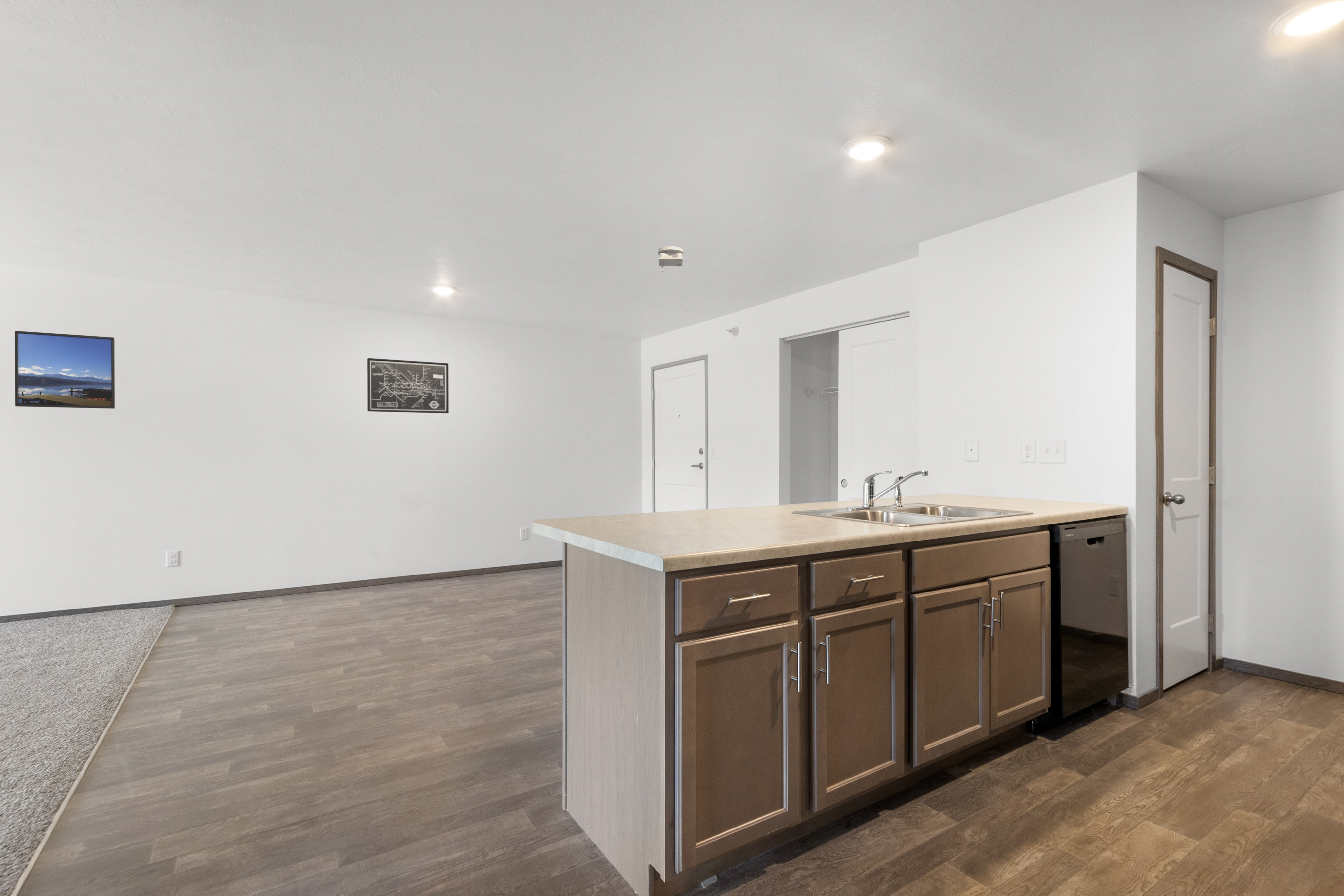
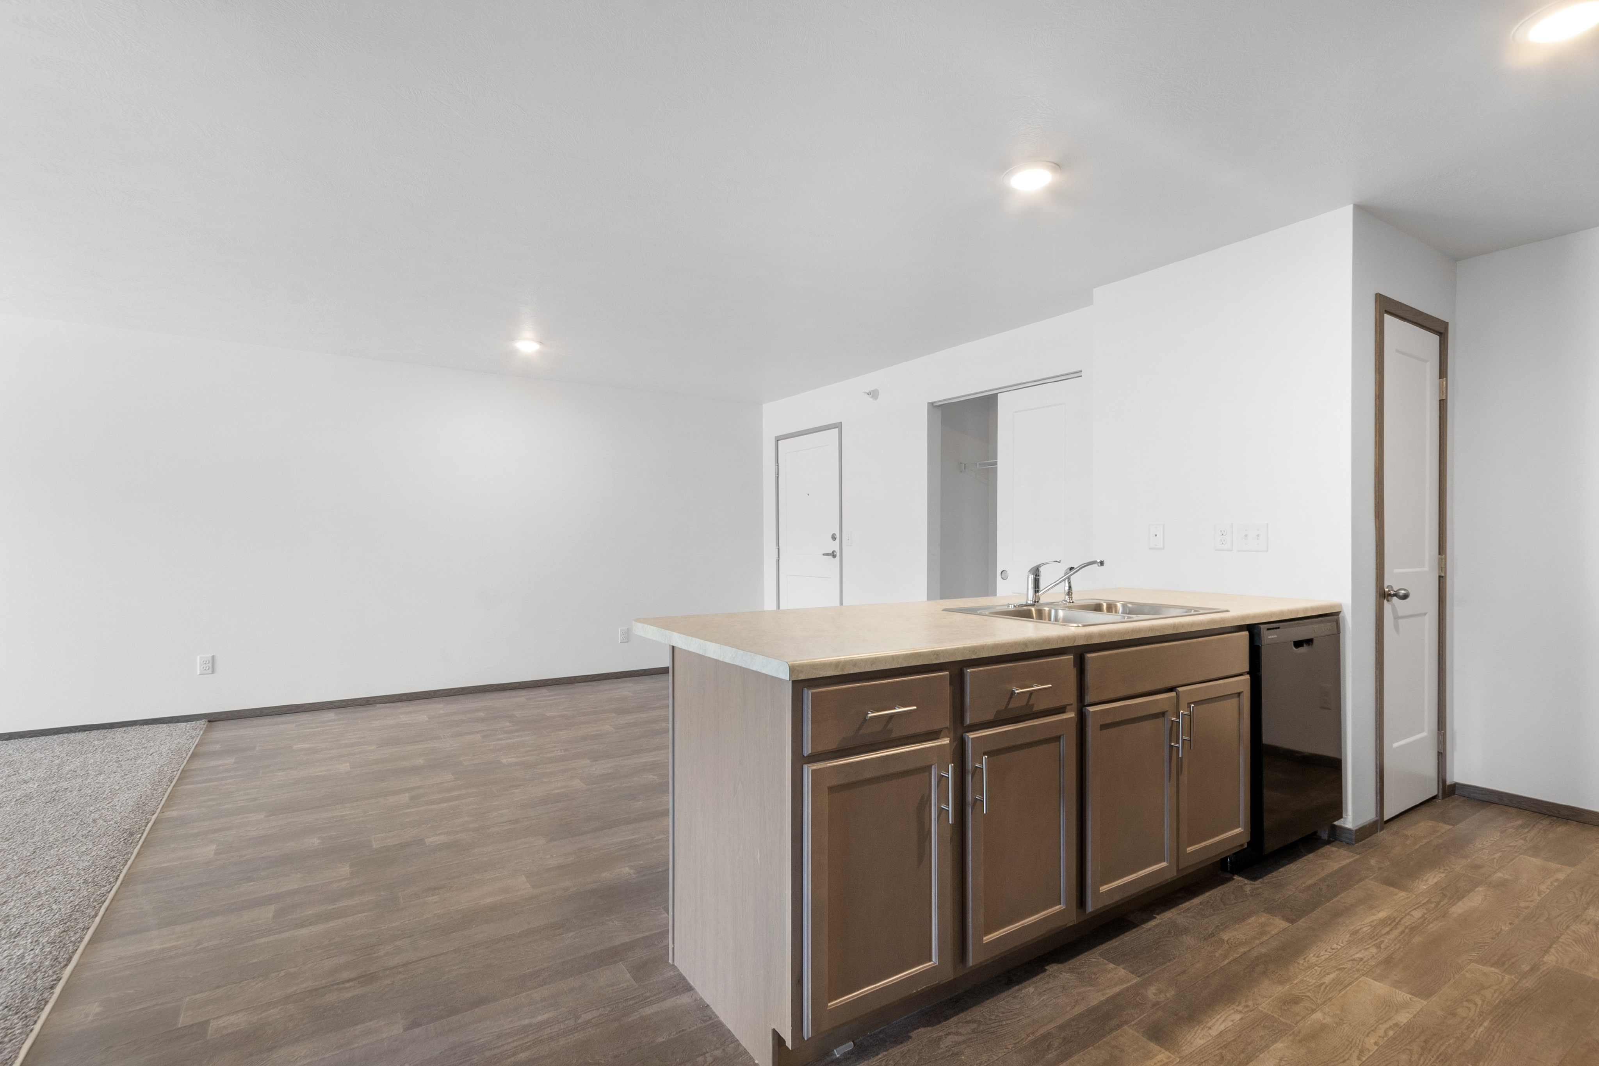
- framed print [14,330,115,409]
- wall art [367,358,449,414]
- smoke detector [658,246,683,272]
